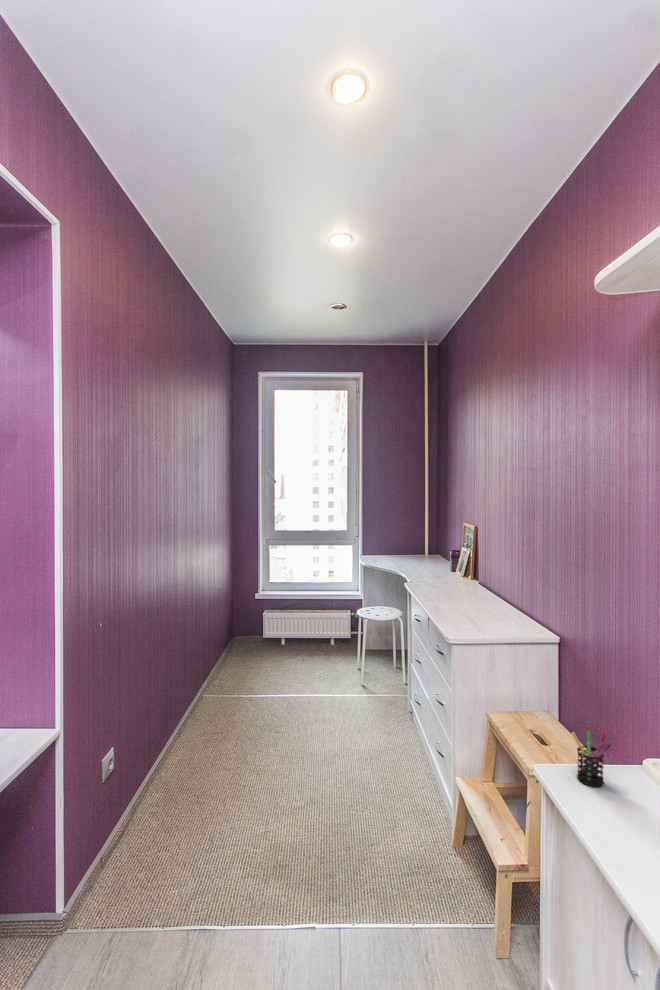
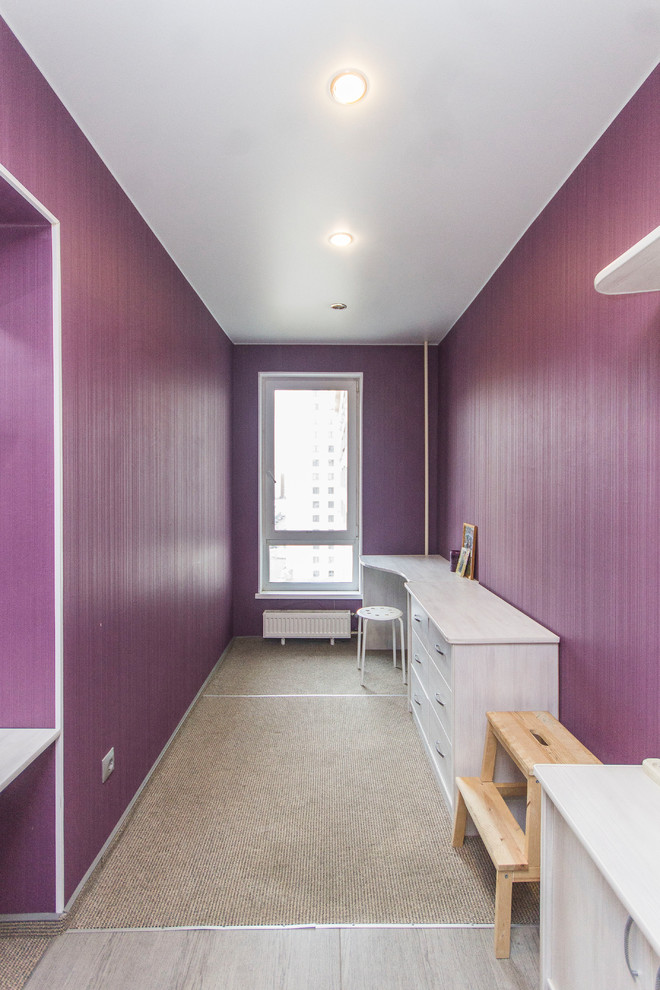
- pen holder [571,730,612,788]
